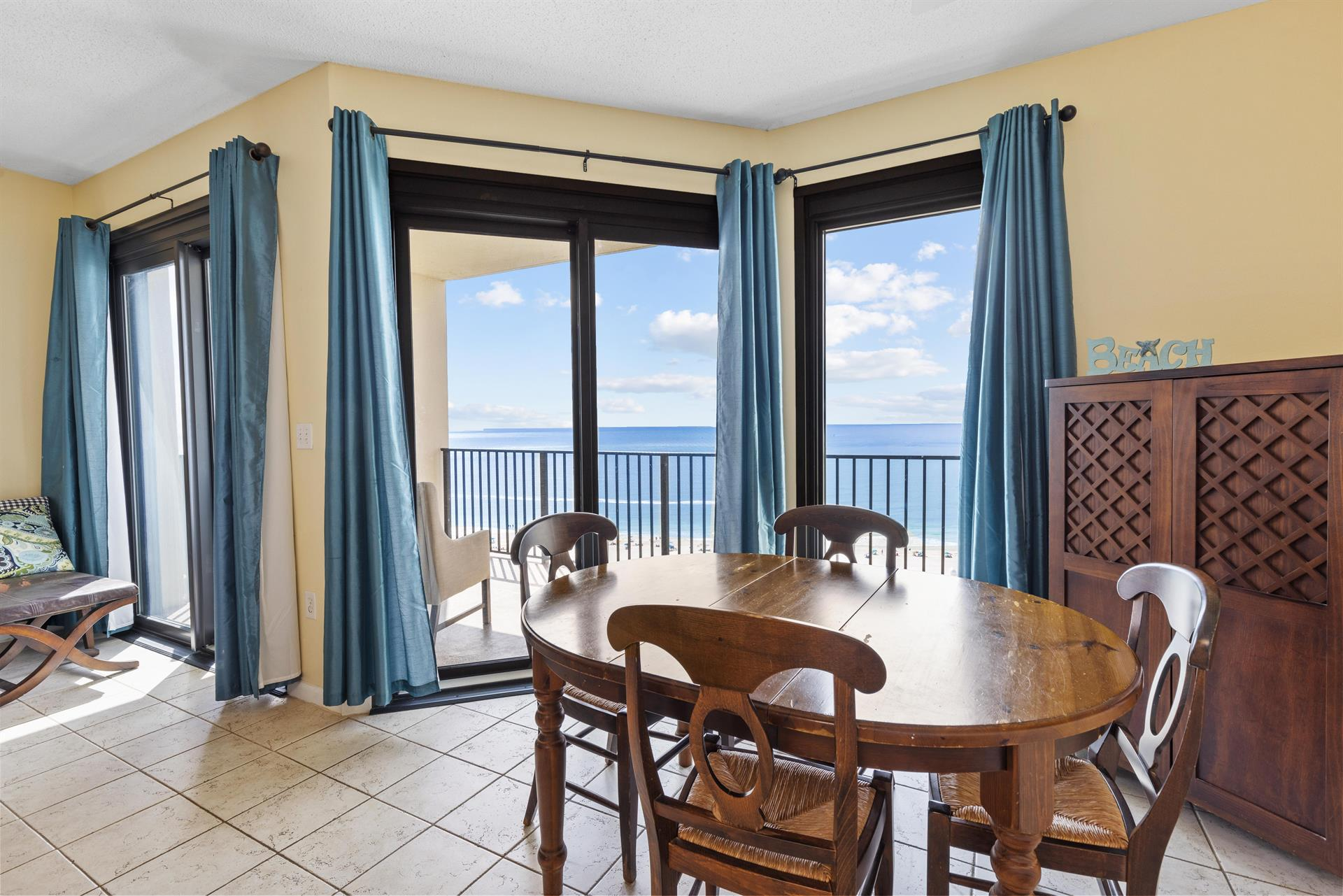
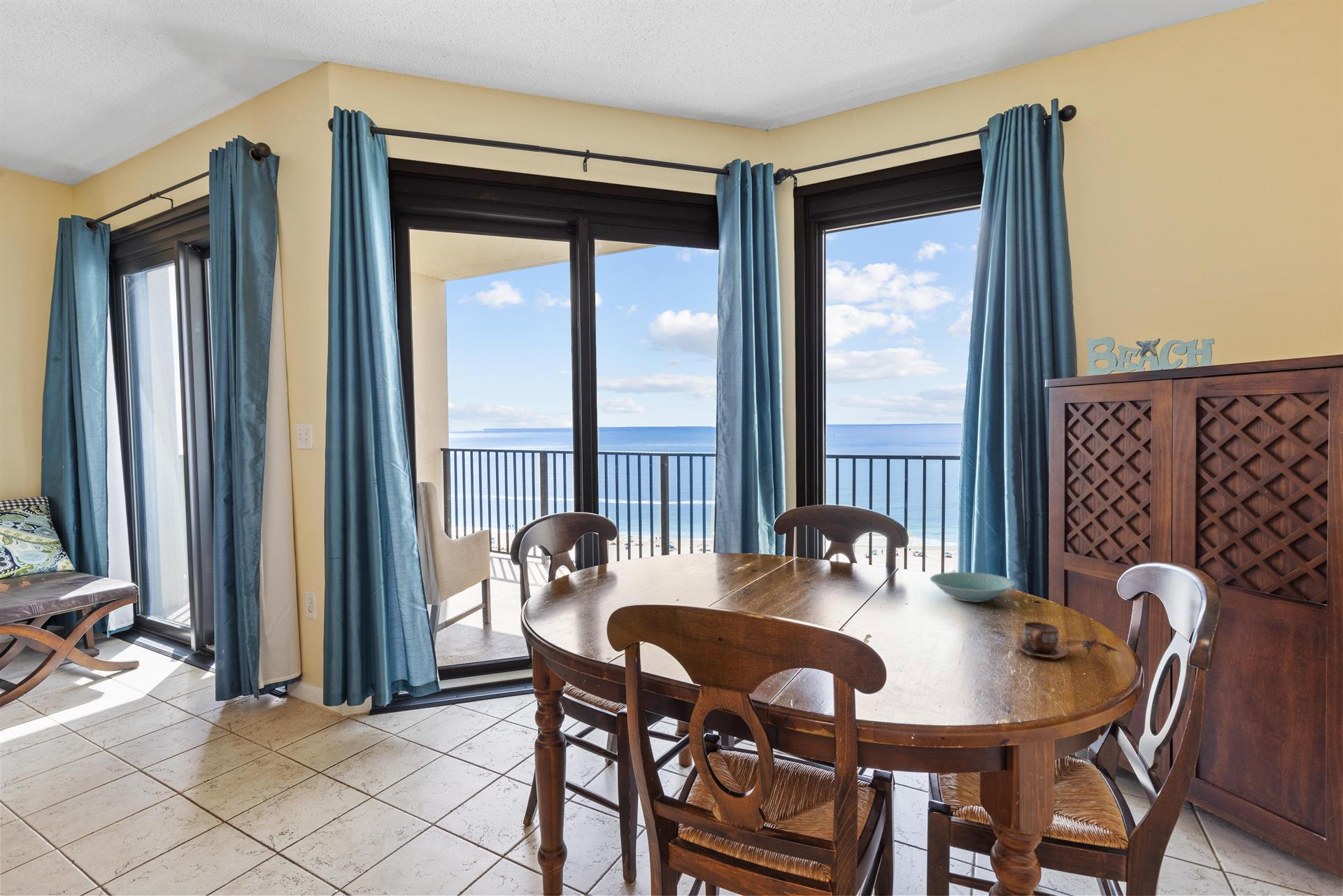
+ cup [1014,621,1069,660]
+ bowl [929,571,1015,603]
